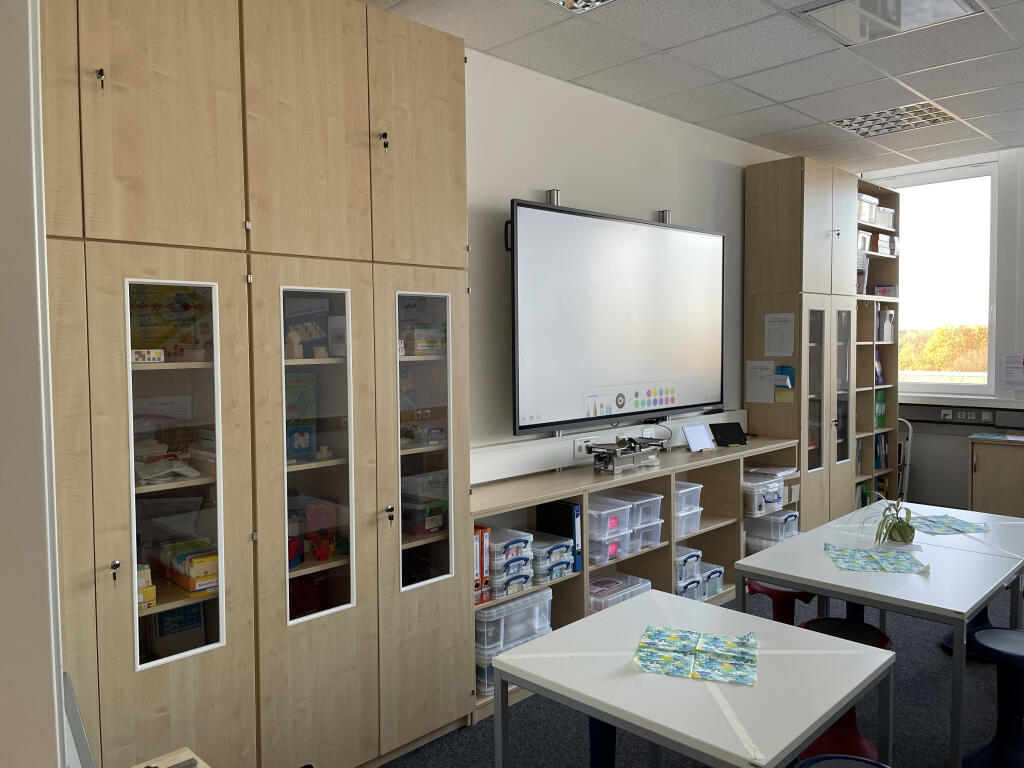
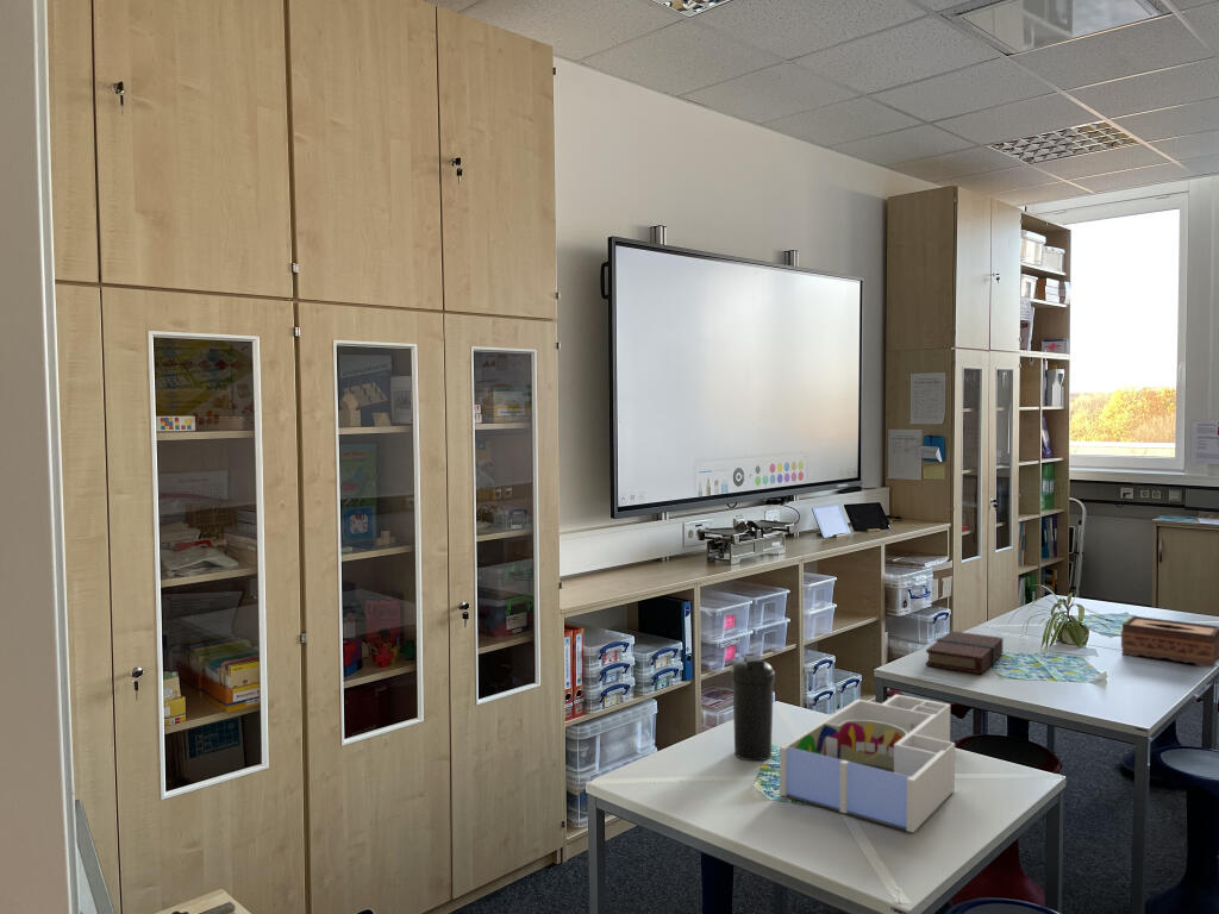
+ tissue box [1120,615,1219,669]
+ desk organizer [779,693,956,834]
+ book [925,630,1004,676]
+ water bottle [730,652,776,762]
